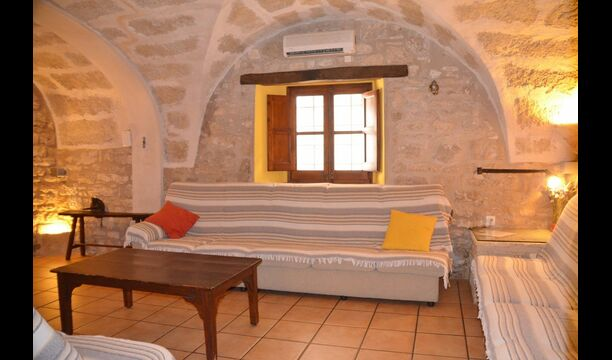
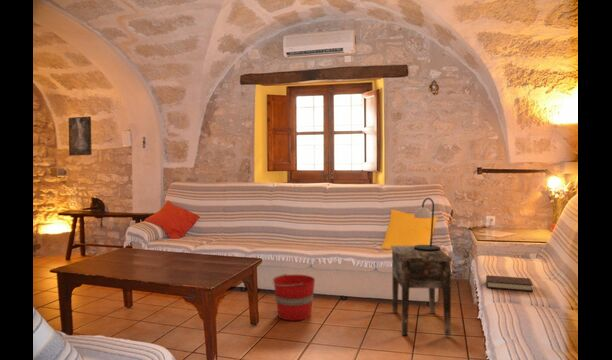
+ table lamp [413,197,442,252]
+ book [485,274,534,293]
+ side table [390,245,453,337]
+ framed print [68,115,93,157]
+ bucket [270,273,316,321]
